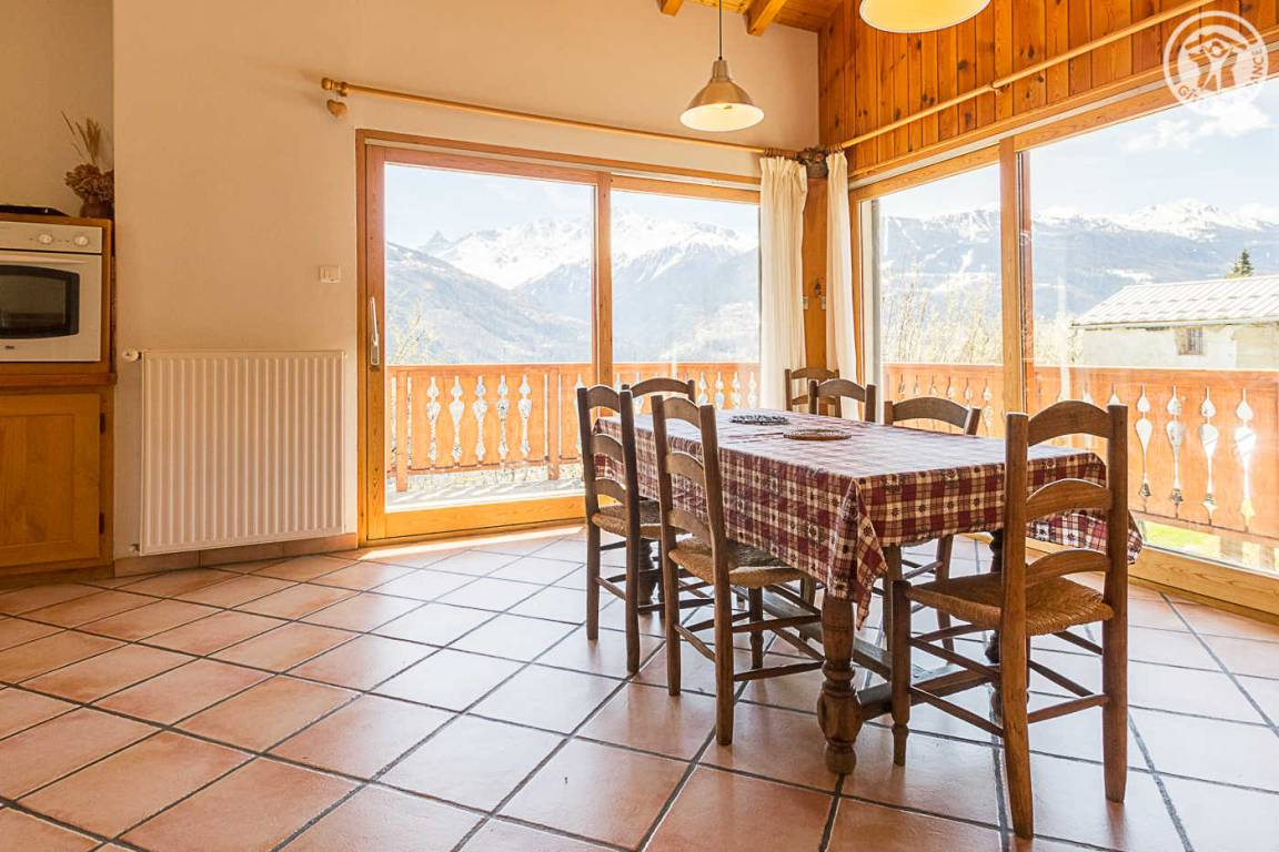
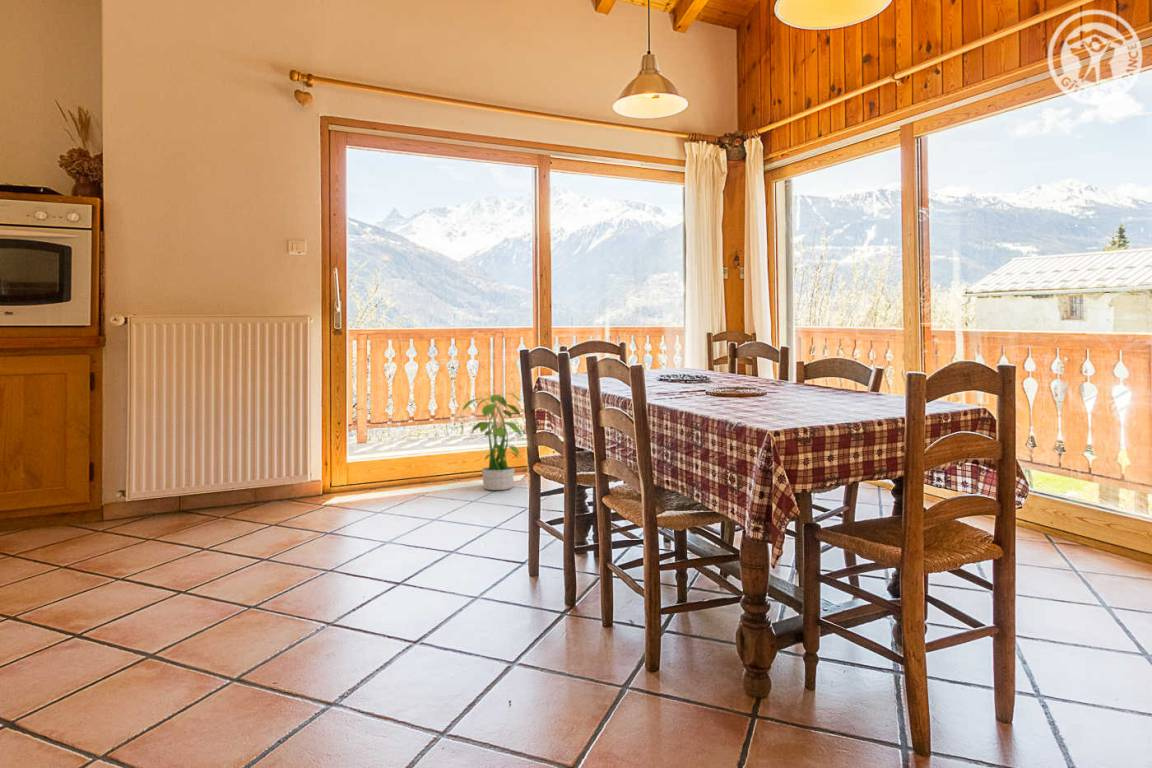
+ potted plant [460,391,524,491]
